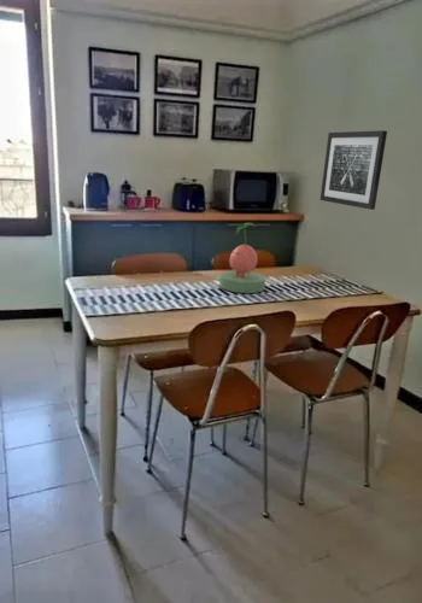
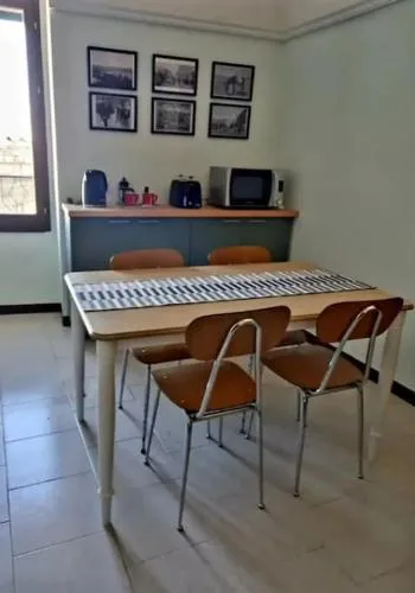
- plant [218,222,266,294]
- wall art [320,129,388,211]
